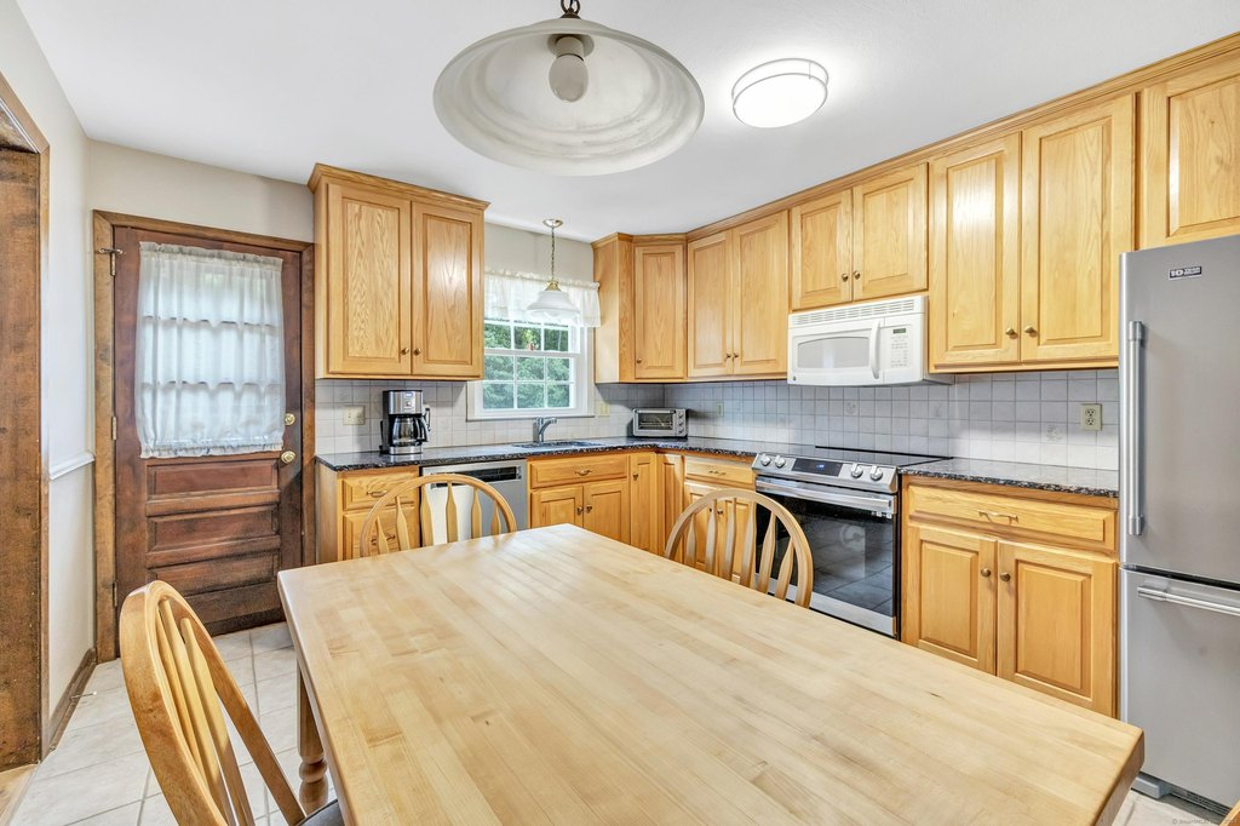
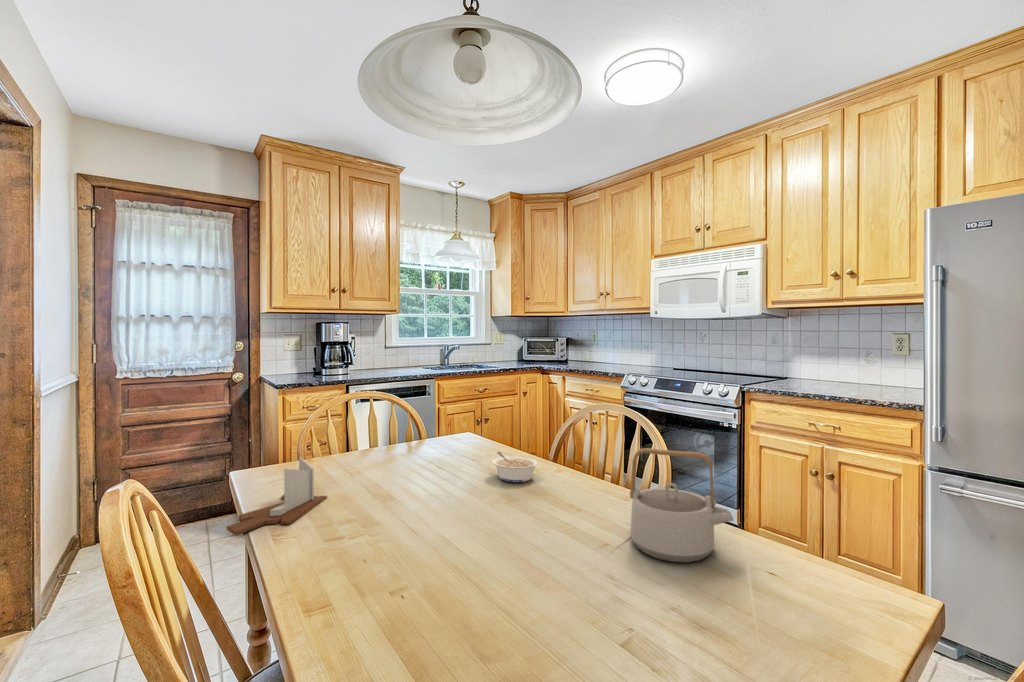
+ legume [491,451,539,483]
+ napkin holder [226,456,328,537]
+ teapot [629,447,735,564]
